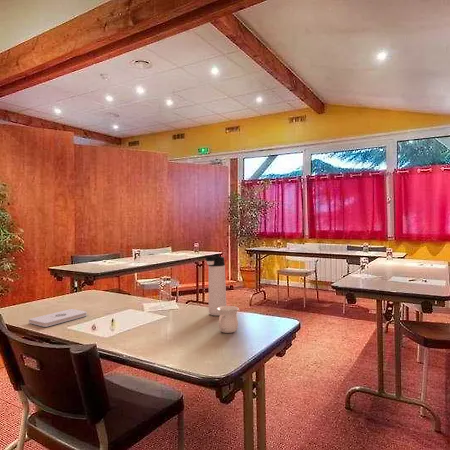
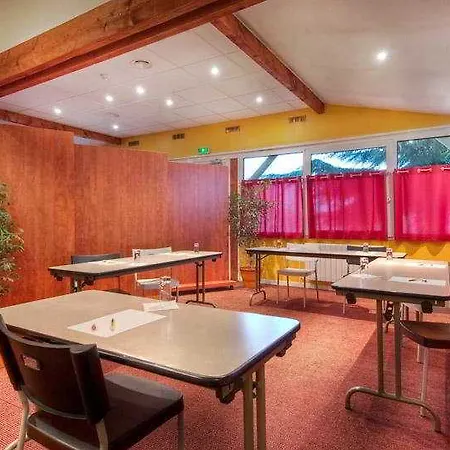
- mug [217,305,240,334]
- thermos bottle [204,253,227,317]
- notepad [28,308,88,328]
